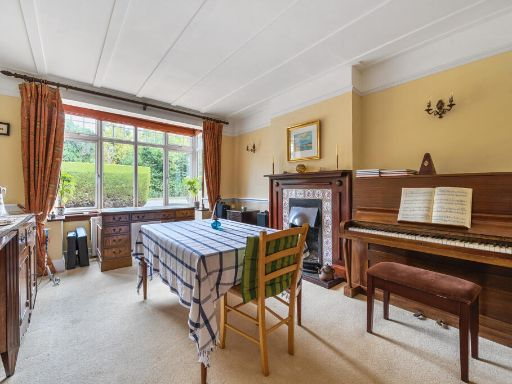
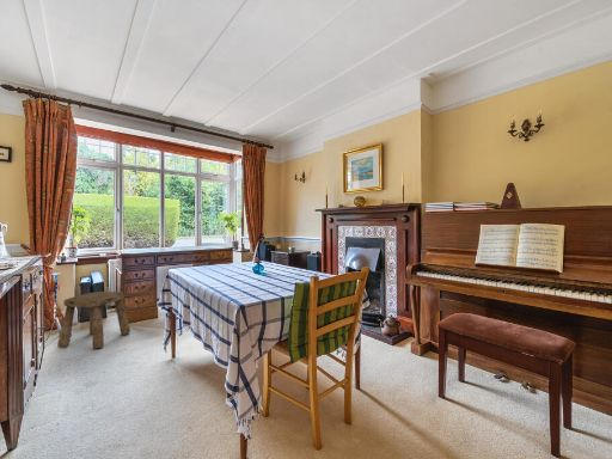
+ stool [56,290,131,349]
